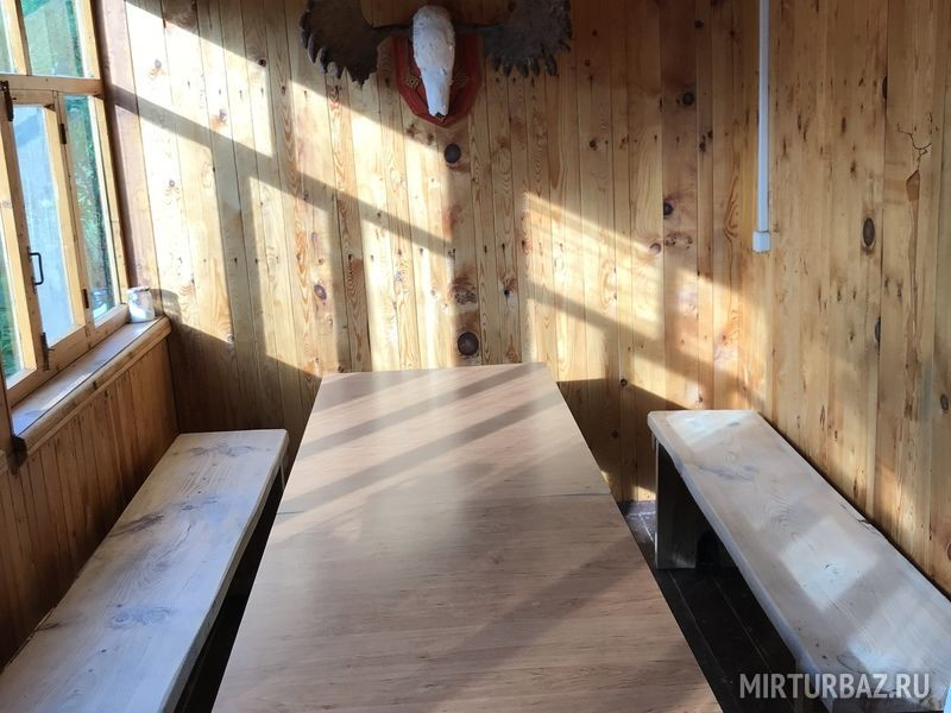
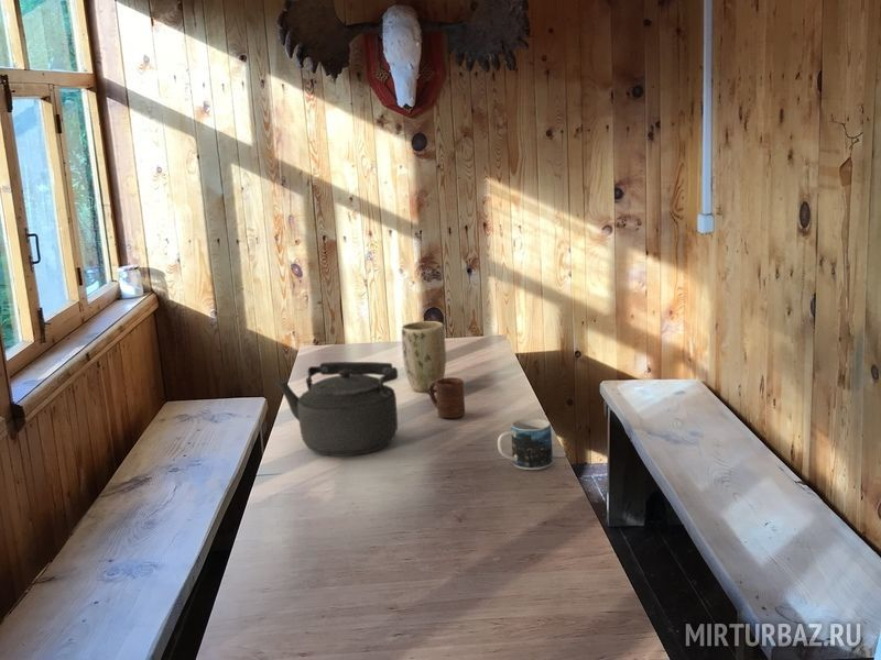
+ plant pot [401,320,447,393]
+ kettle [275,361,399,458]
+ cup [428,376,466,419]
+ mug [497,417,554,471]
